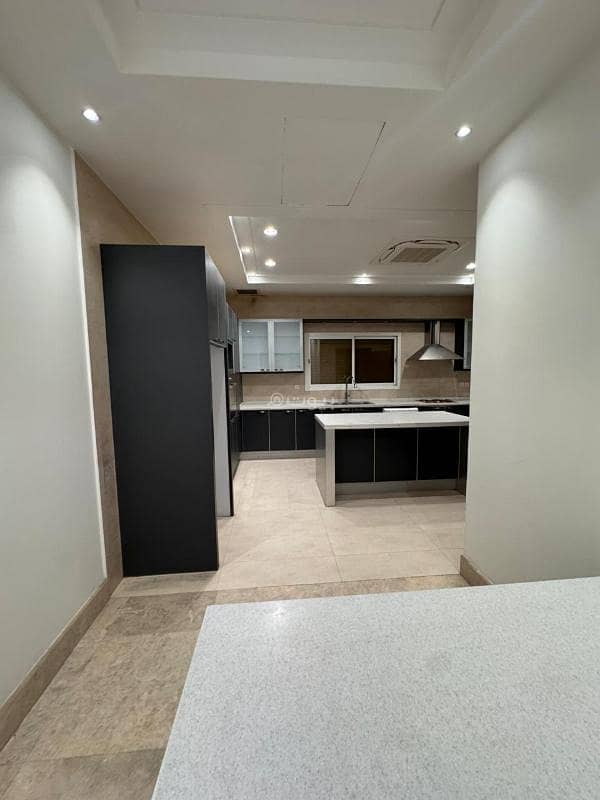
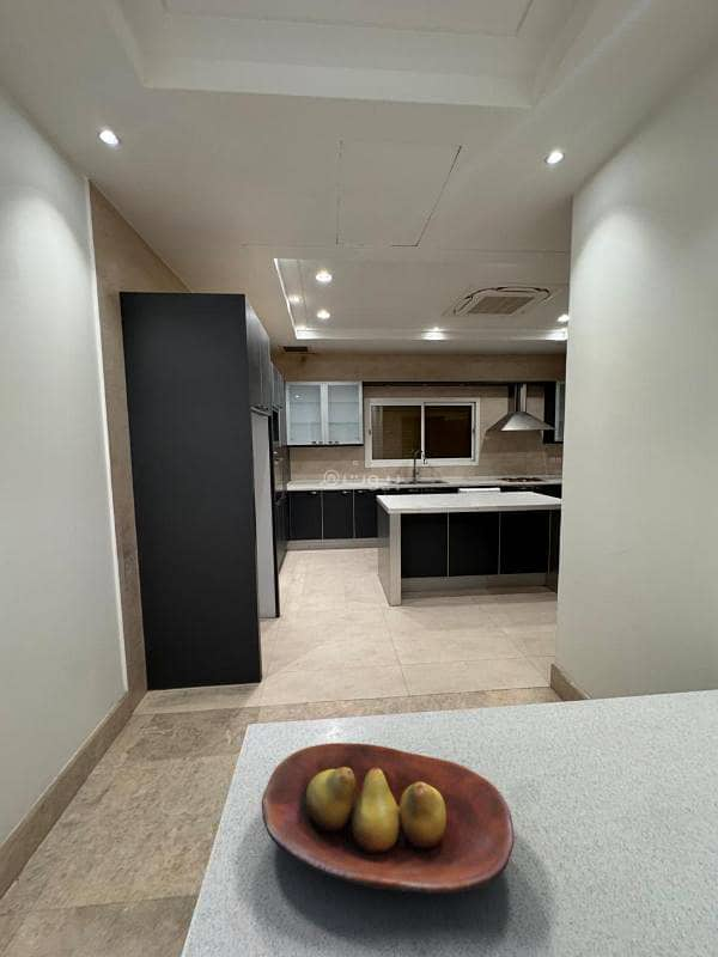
+ fruit bowl [261,742,516,895]
